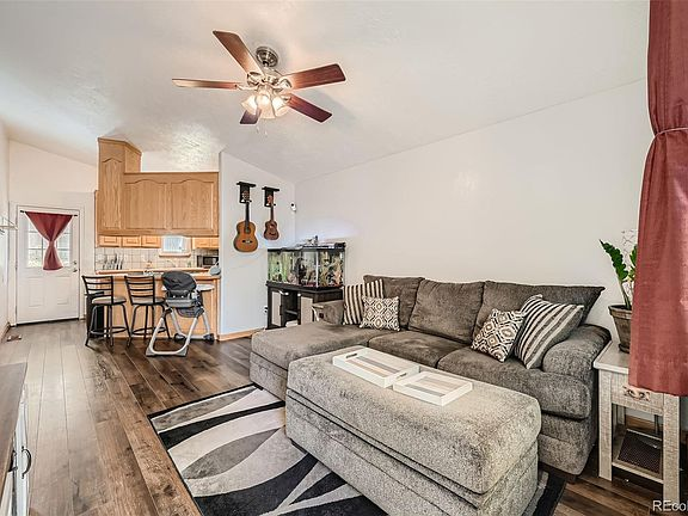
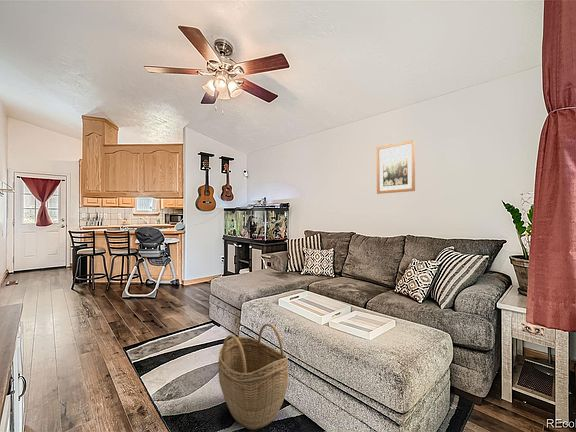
+ wall art [376,139,416,195]
+ woven basket [217,322,290,431]
